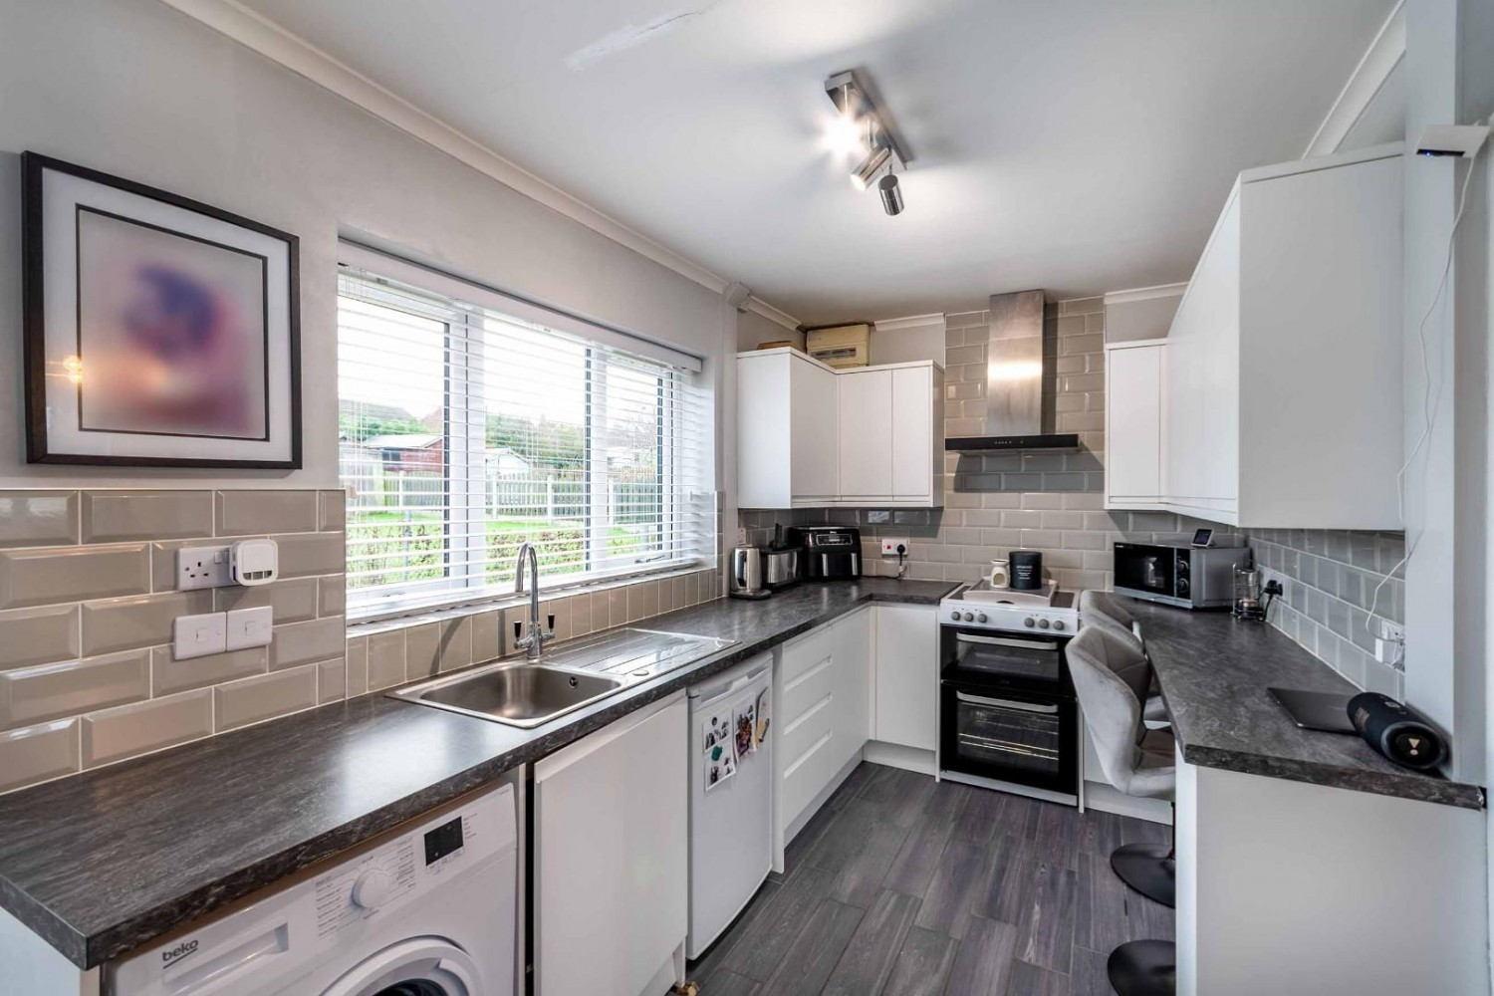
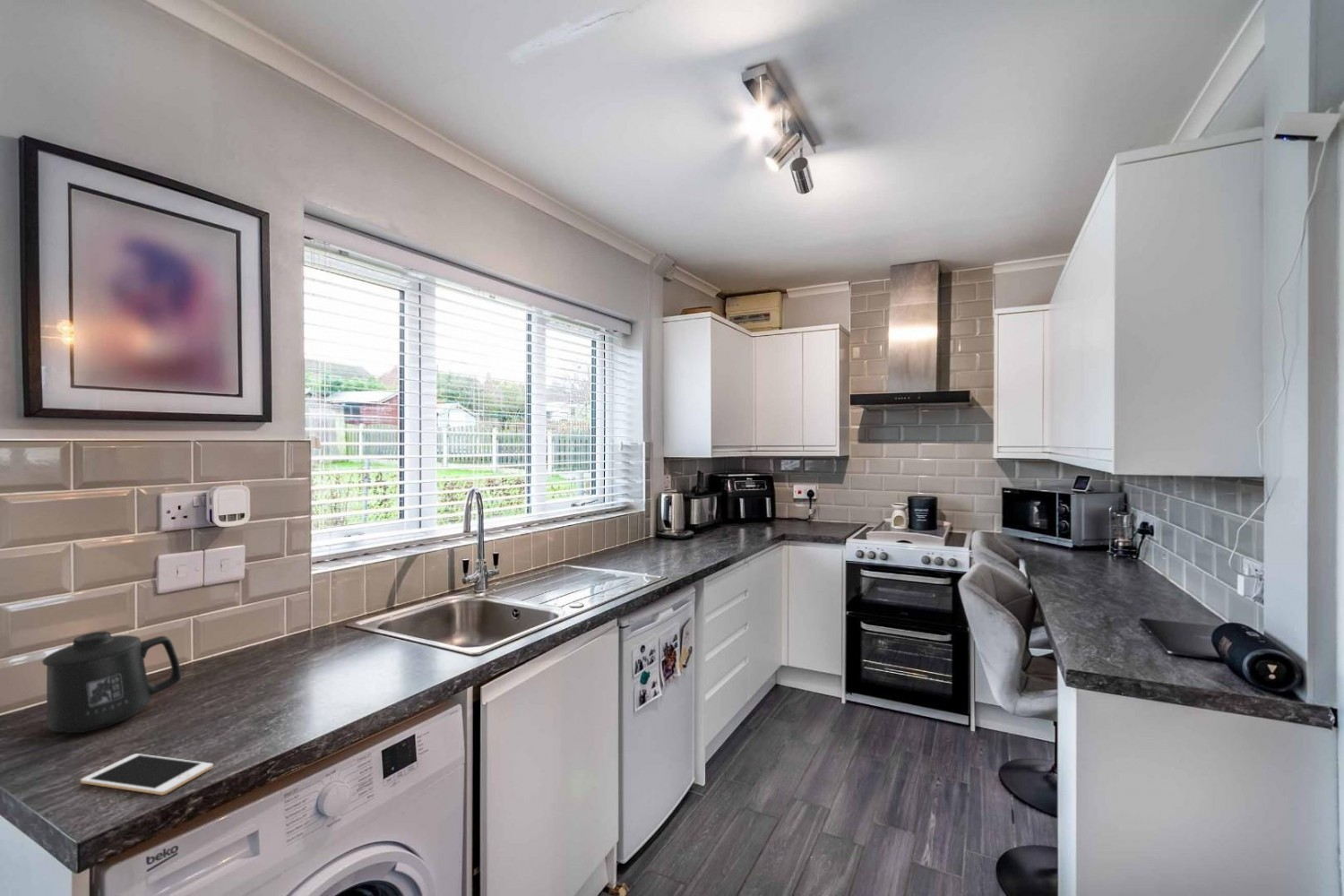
+ cell phone [80,753,214,796]
+ mug [41,631,182,734]
